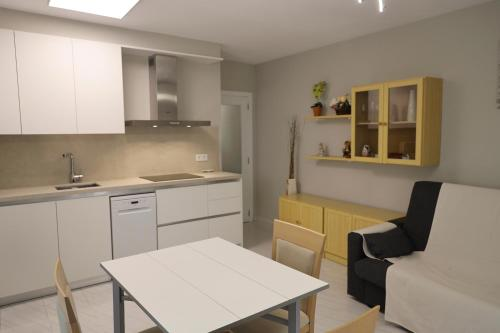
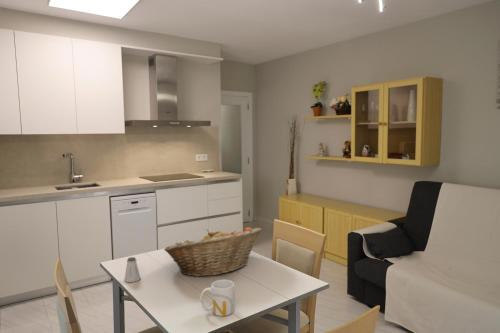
+ fruit basket [163,226,263,277]
+ saltshaker [123,256,141,283]
+ mug [199,279,235,317]
